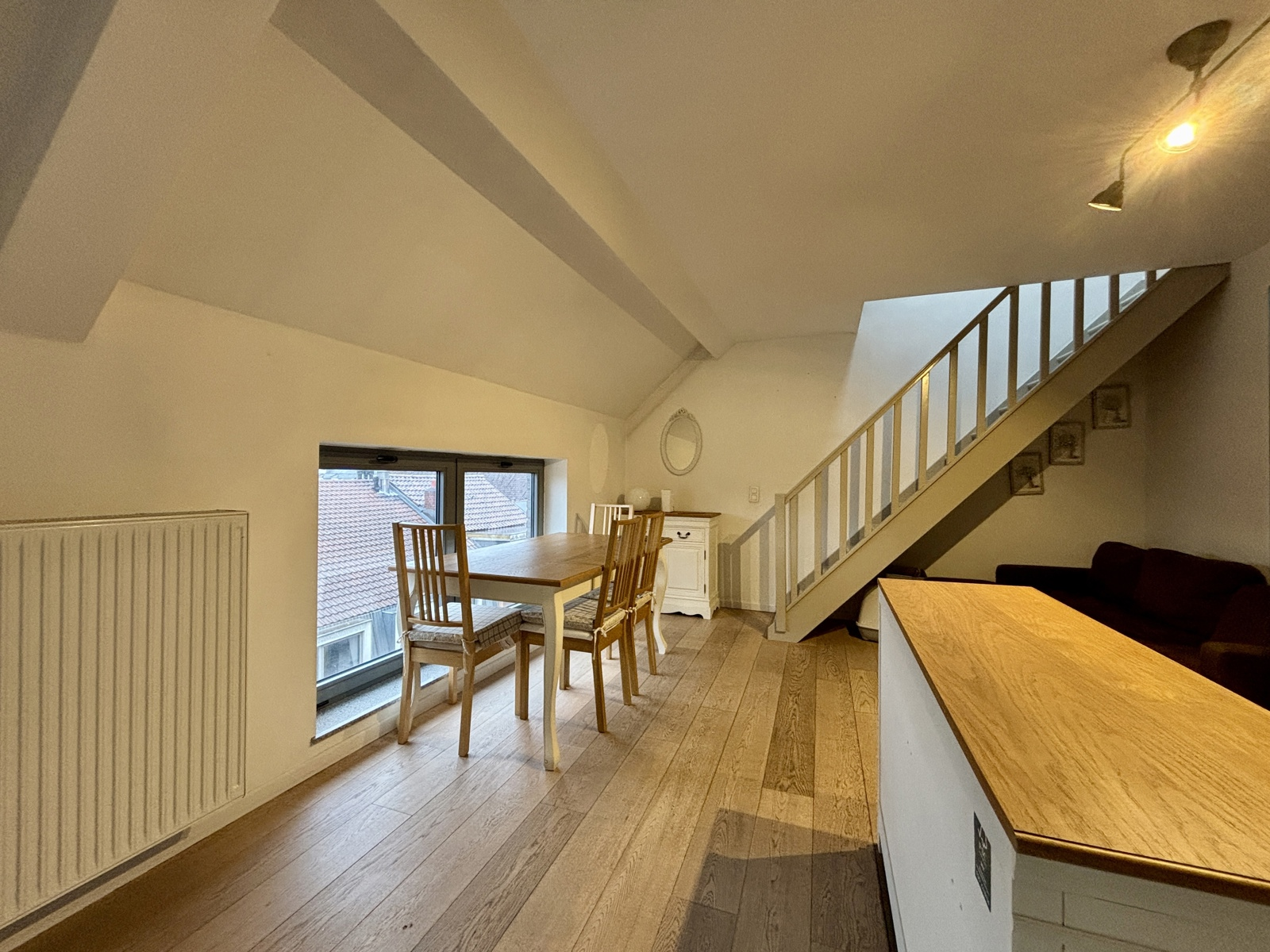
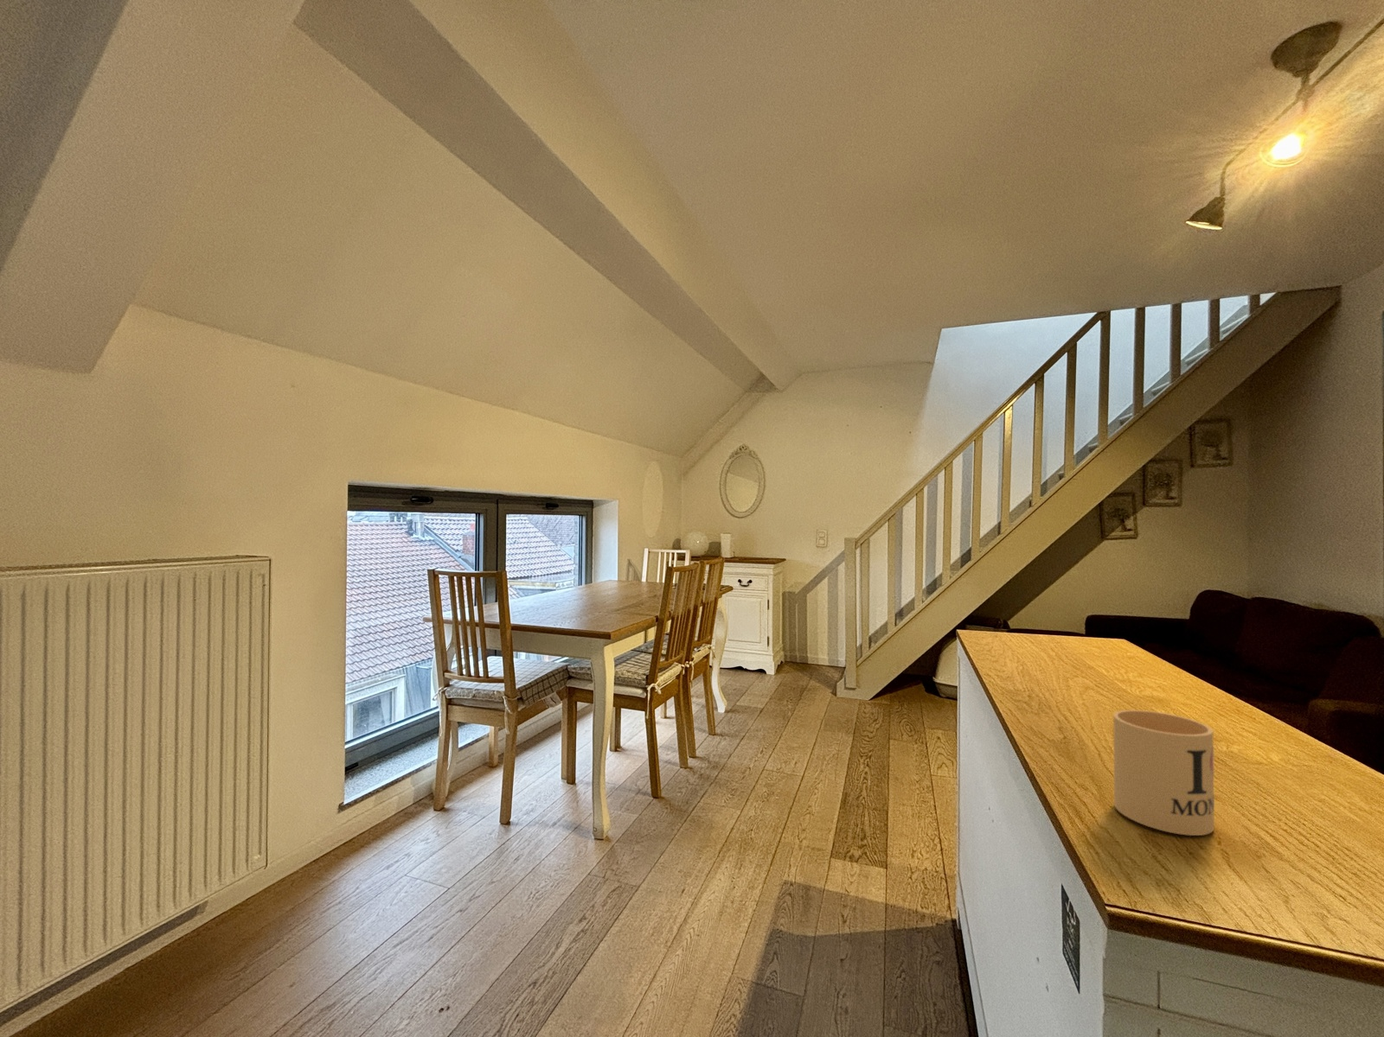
+ mug [1113,709,1215,837]
